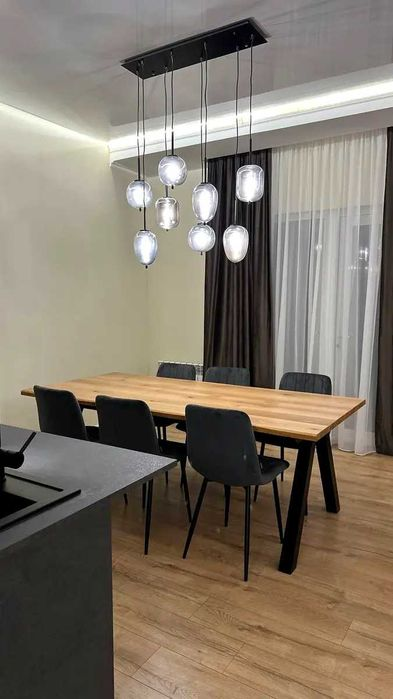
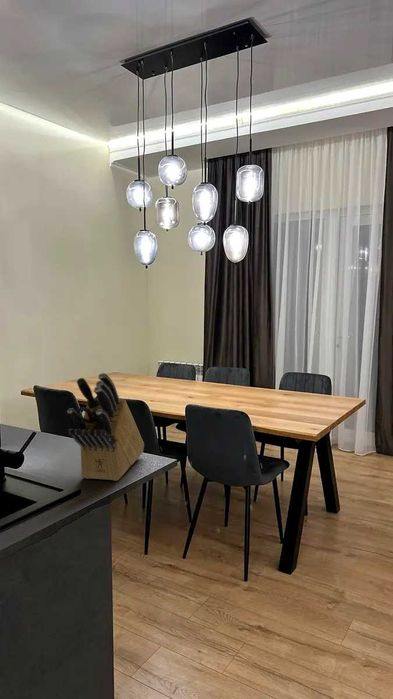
+ knife block [66,372,145,482]
